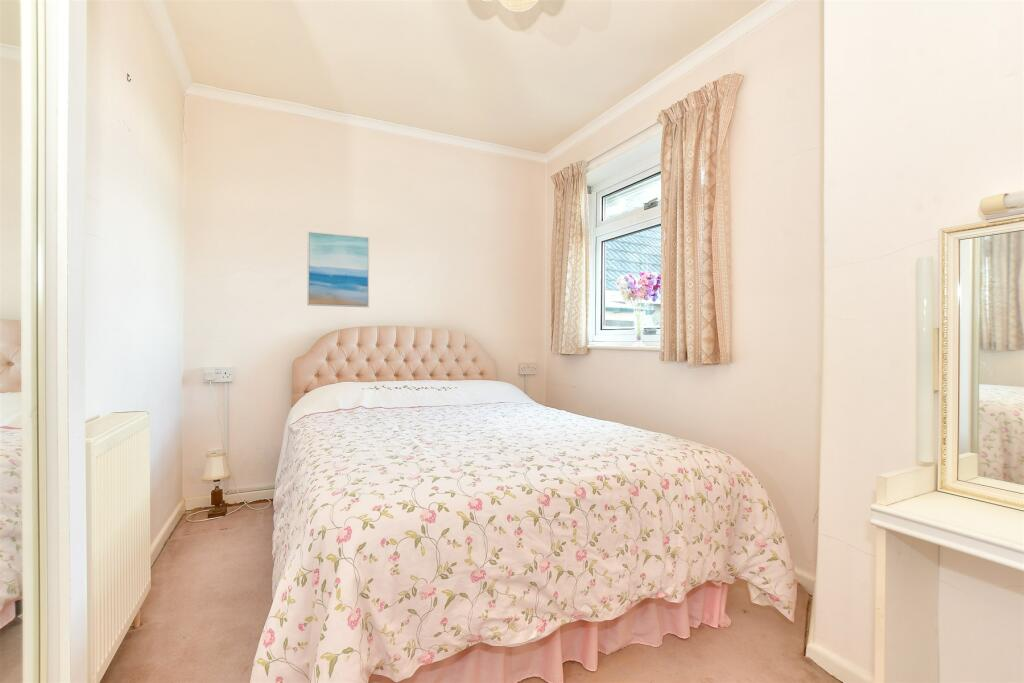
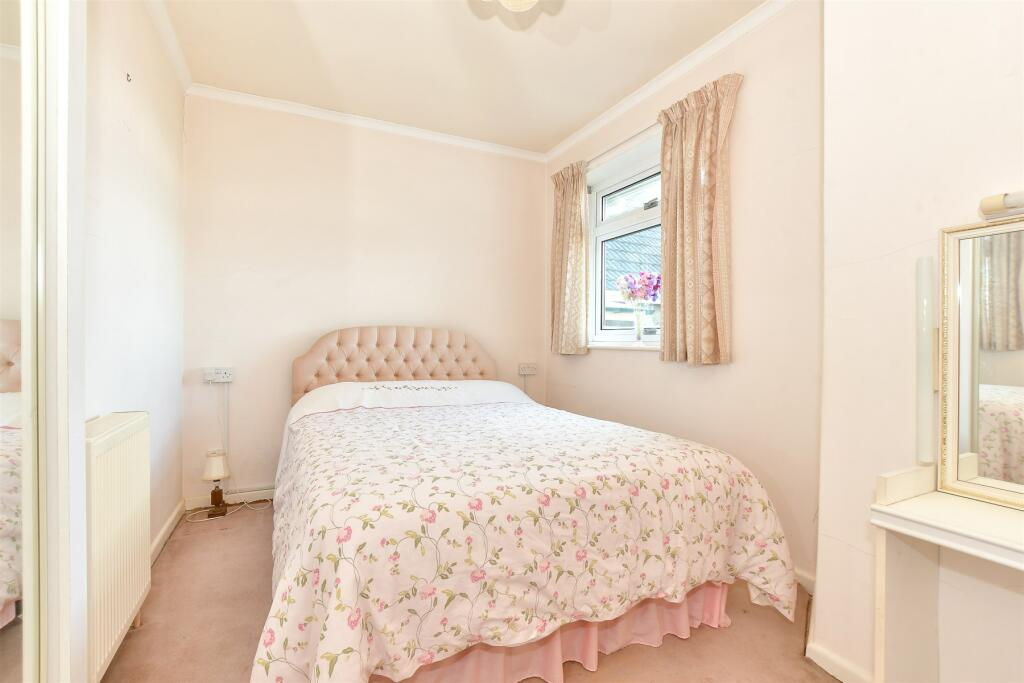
- wall art [306,230,370,308]
